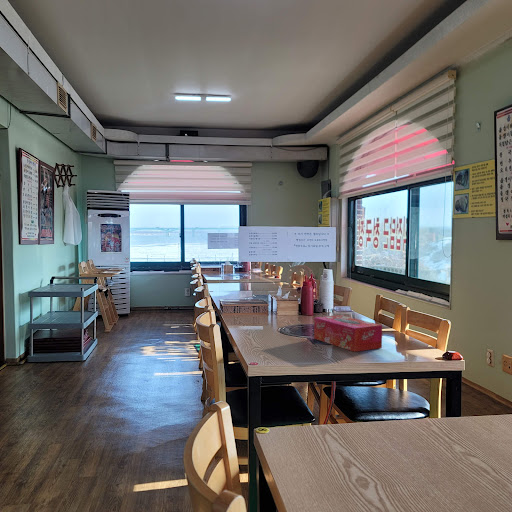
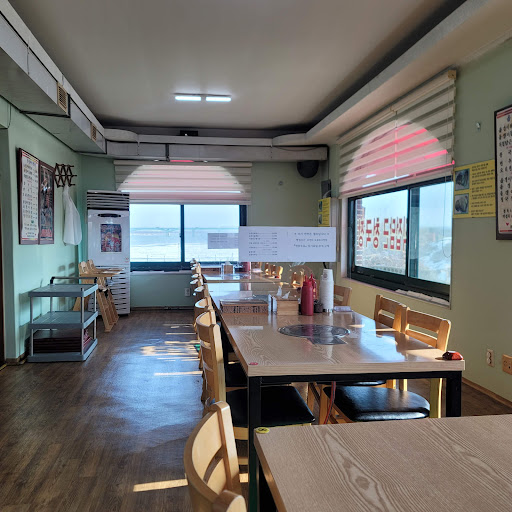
- tissue box [313,314,383,353]
